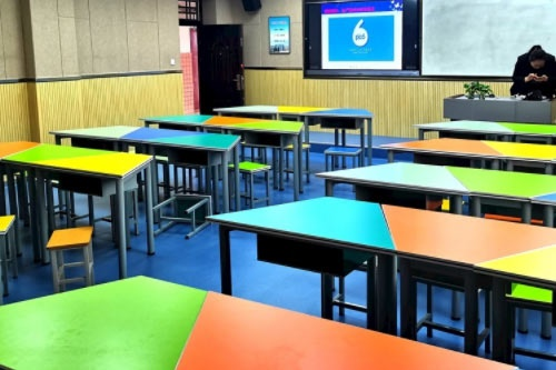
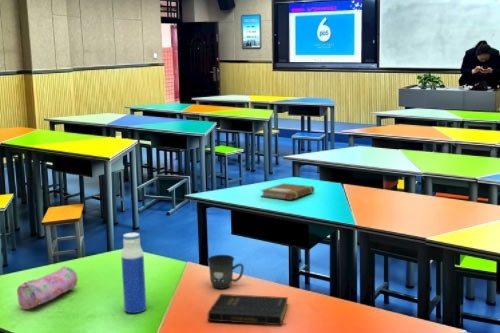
+ book [207,293,289,326]
+ pencil case [16,265,78,310]
+ notebook [260,182,315,201]
+ water bottle [120,232,147,314]
+ mug [206,254,245,290]
